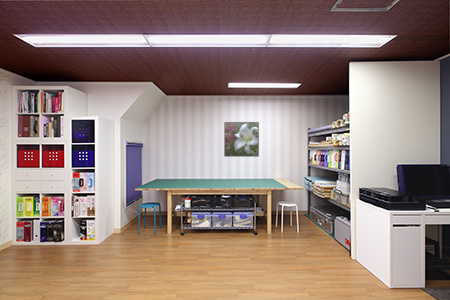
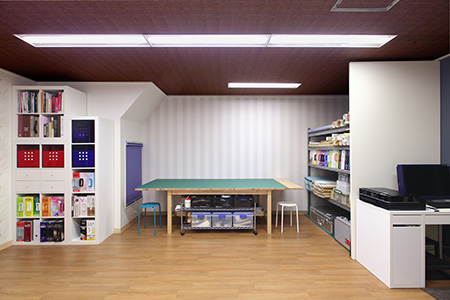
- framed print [223,121,260,158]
